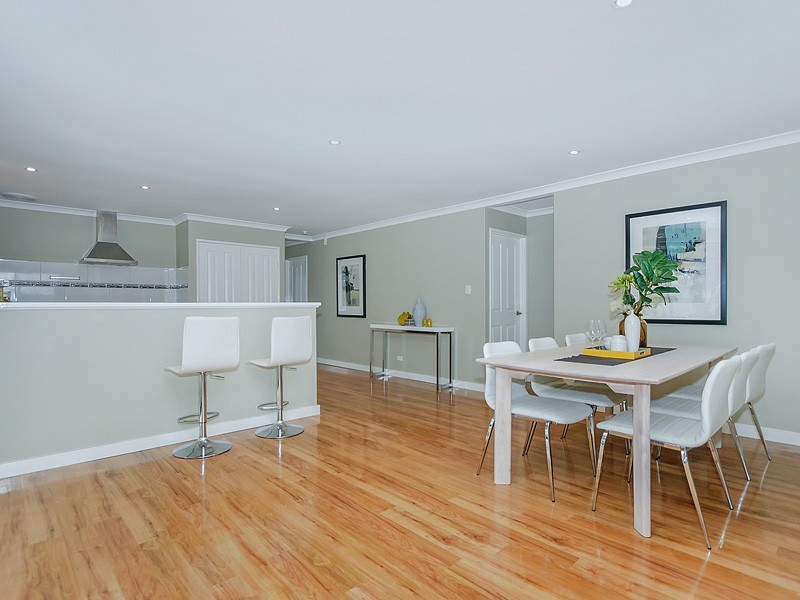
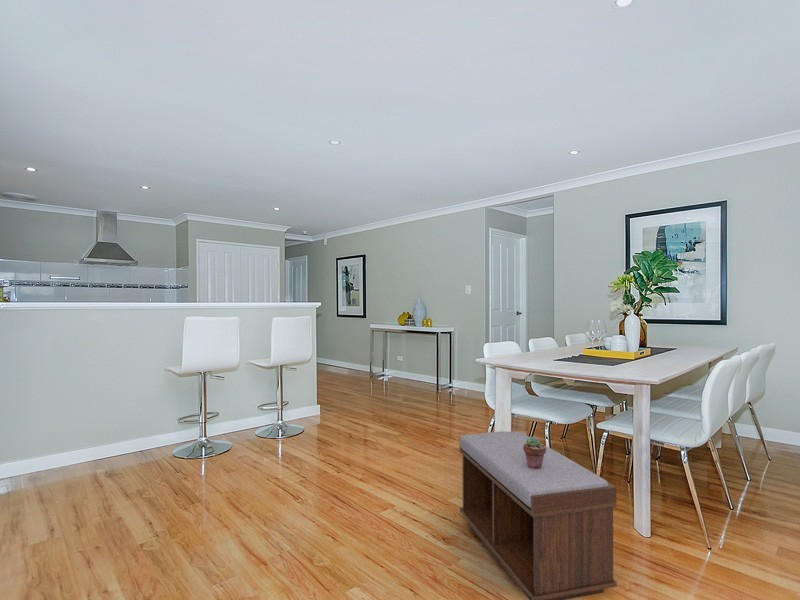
+ potted succulent [523,436,546,469]
+ bench [459,430,618,600]
